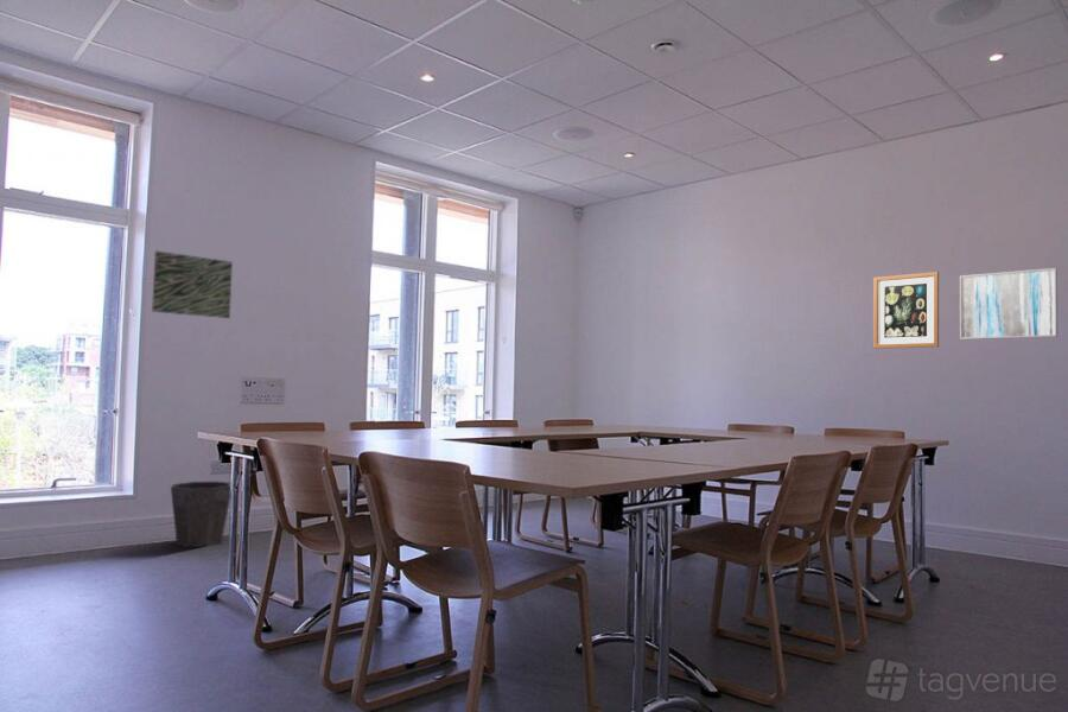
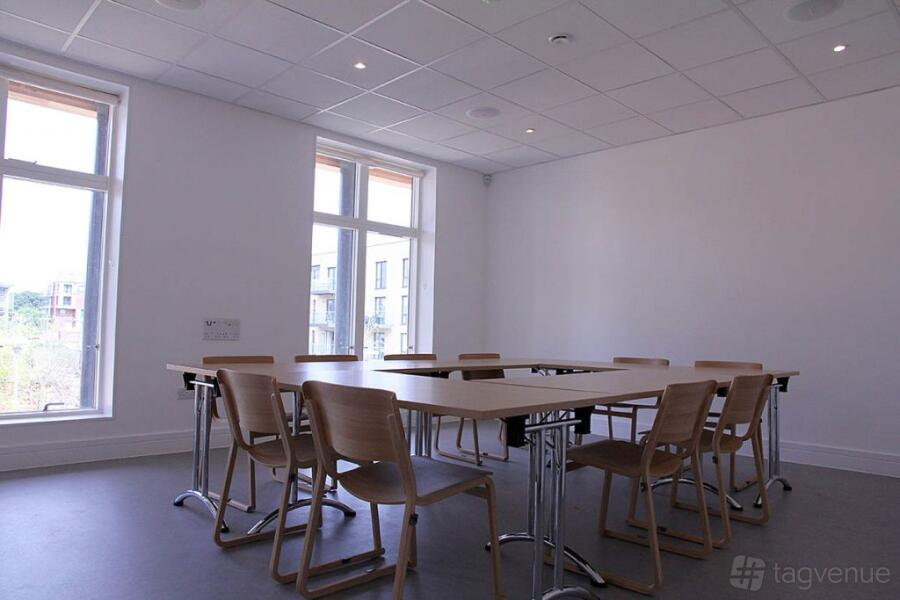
- wall art [151,249,234,319]
- wall art [959,267,1059,341]
- waste bin [170,481,231,548]
- wall art [872,271,940,350]
